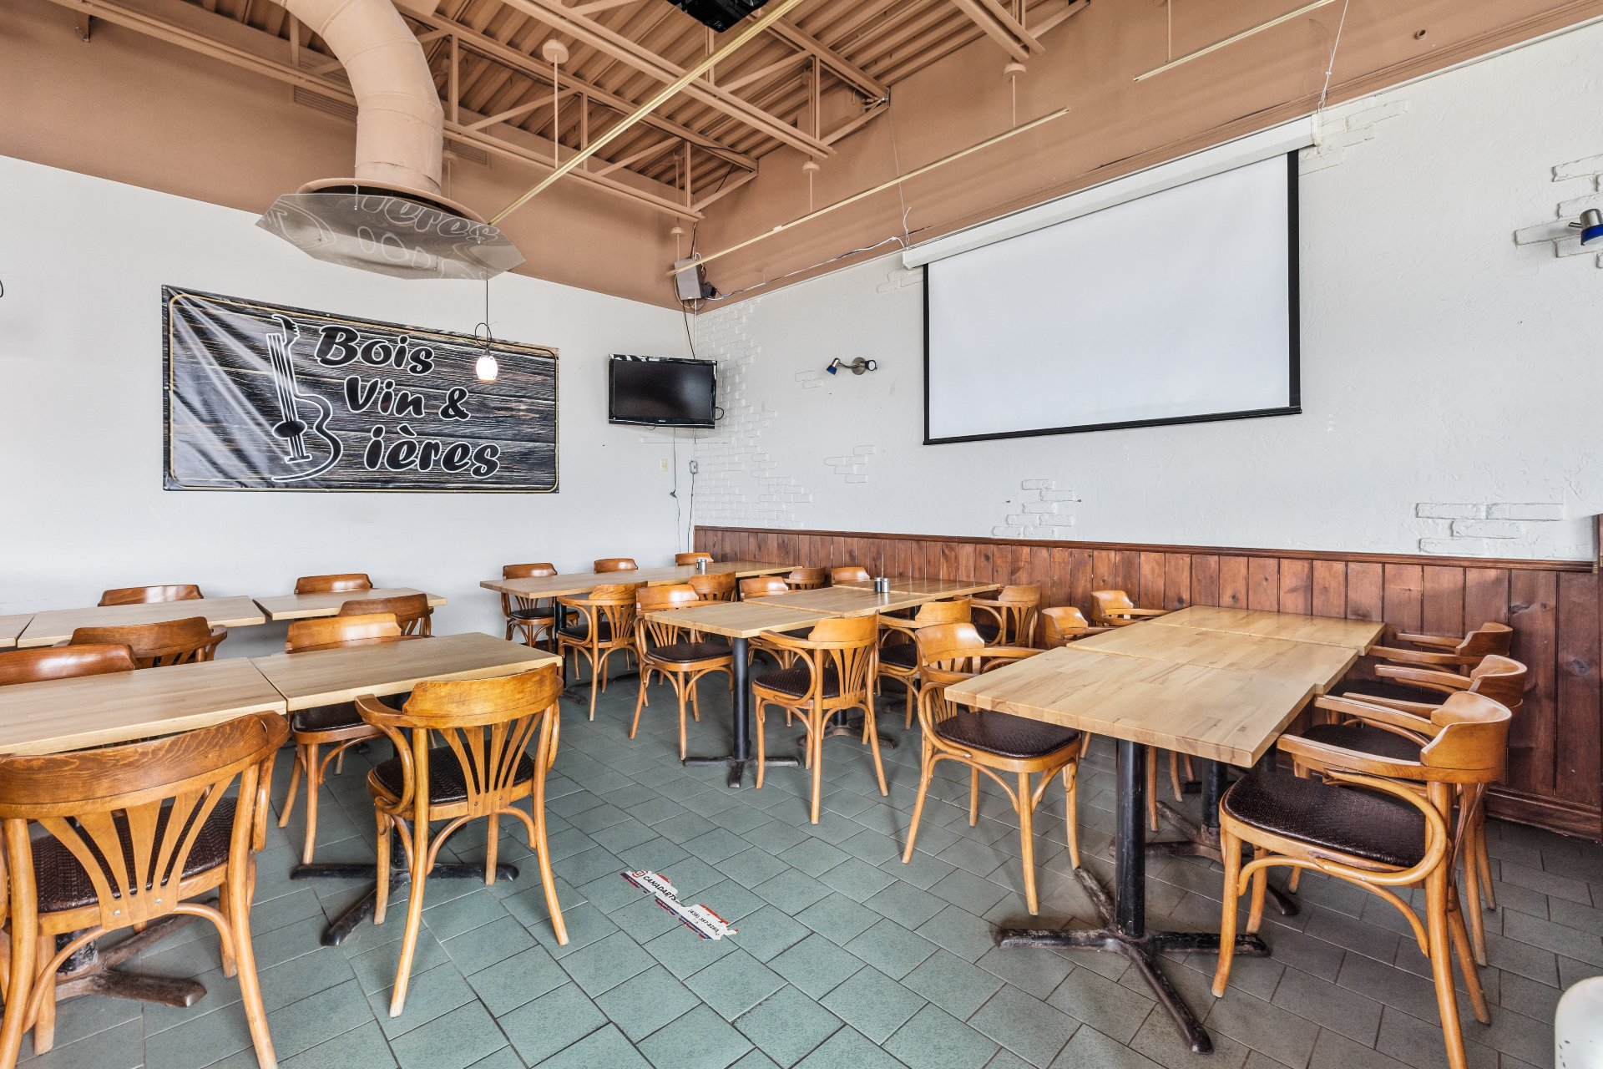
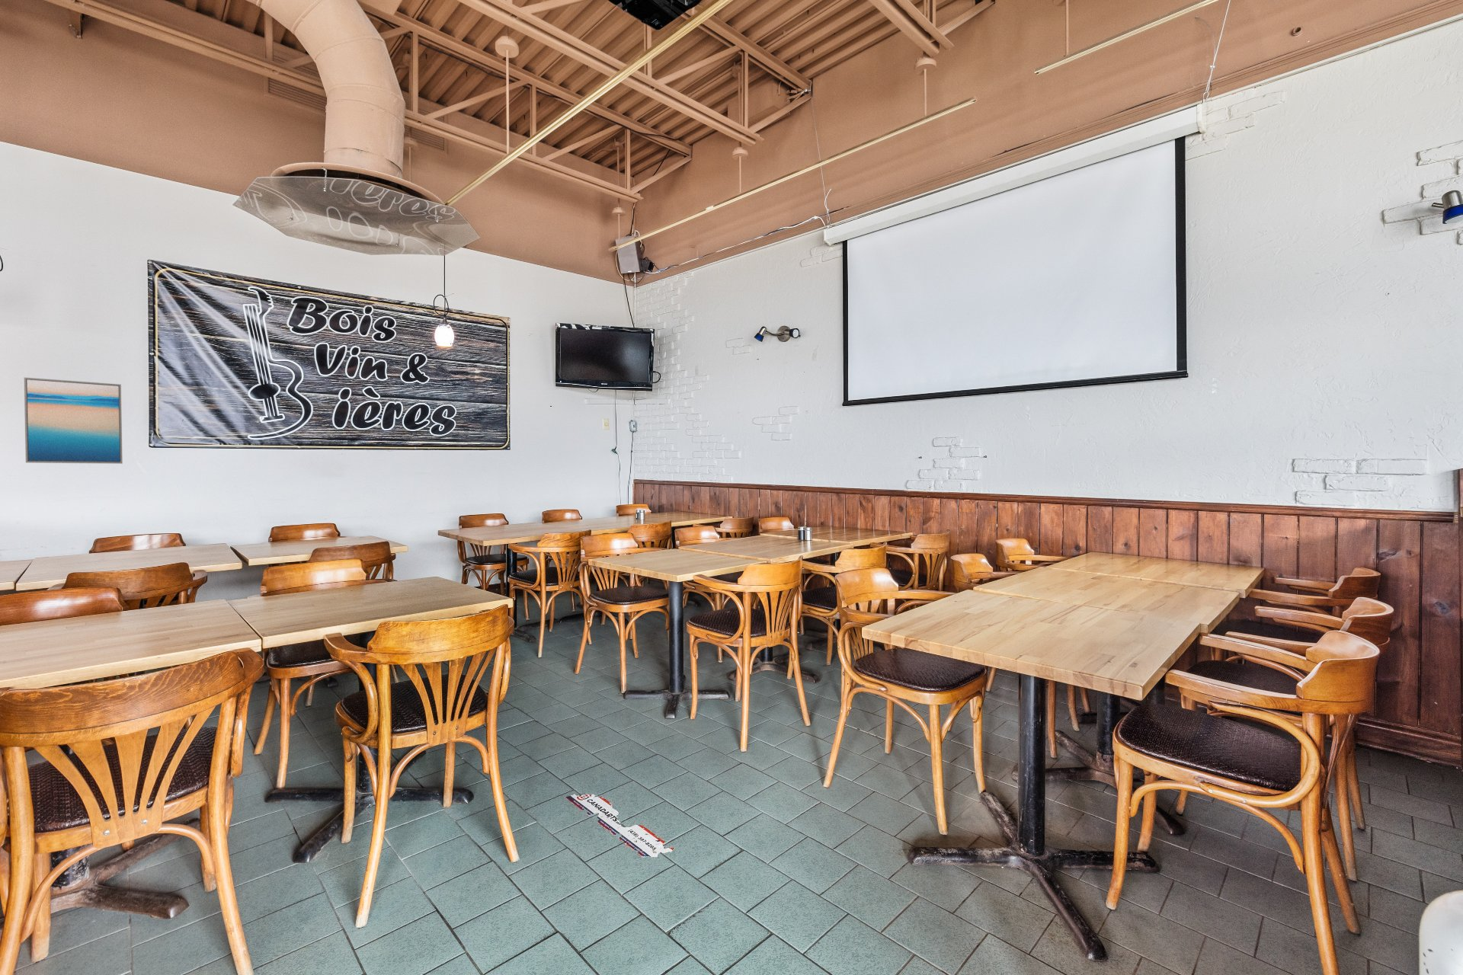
+ wall art [24,377,123,465]
